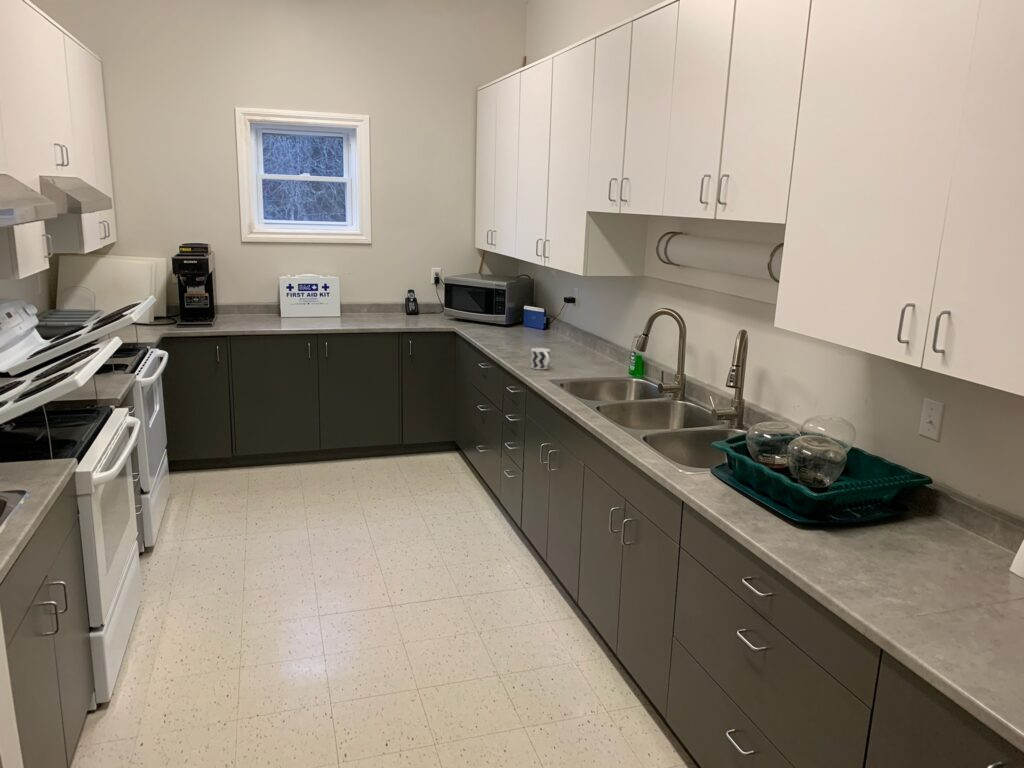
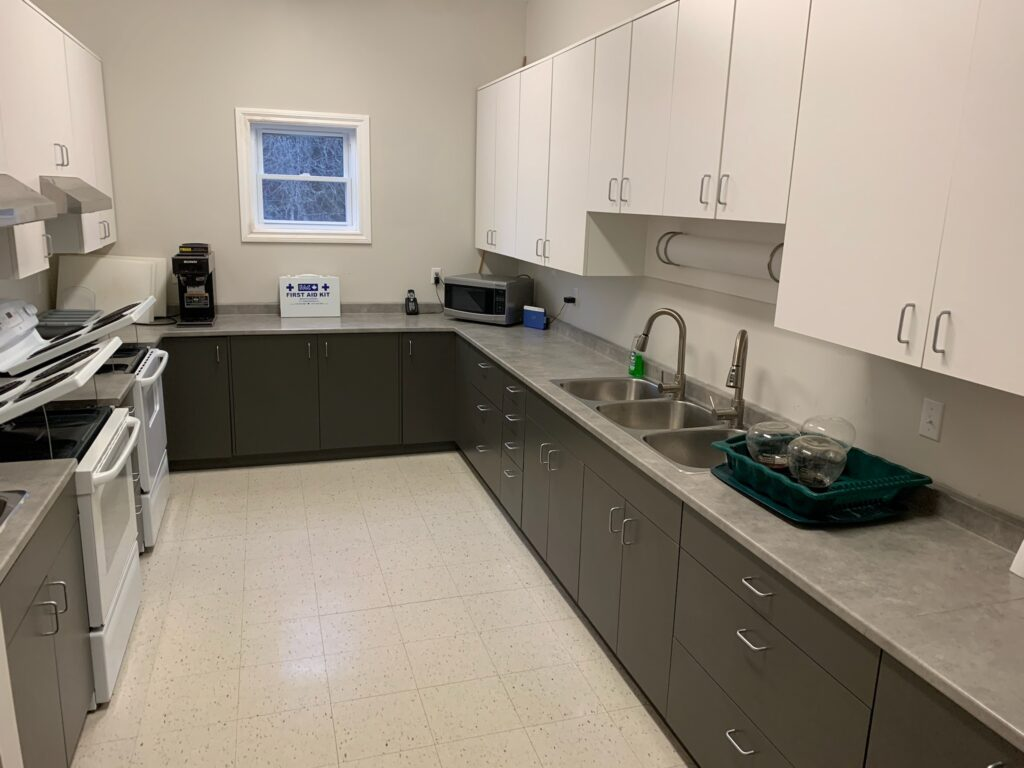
- cup [530,347,551,370]
